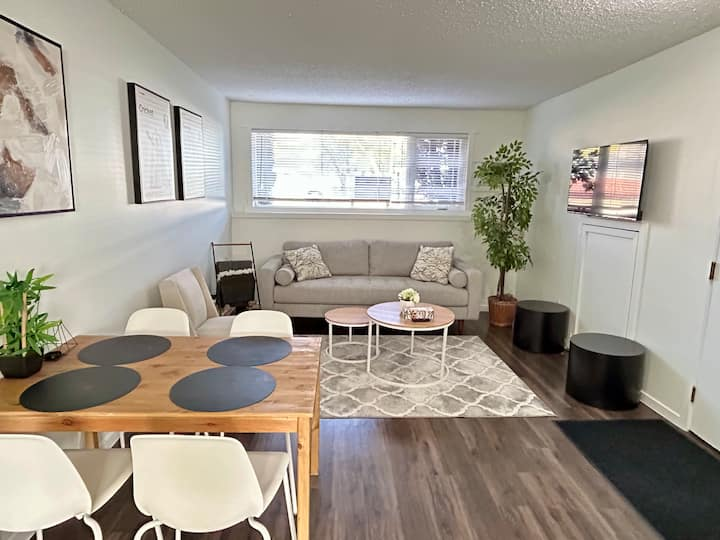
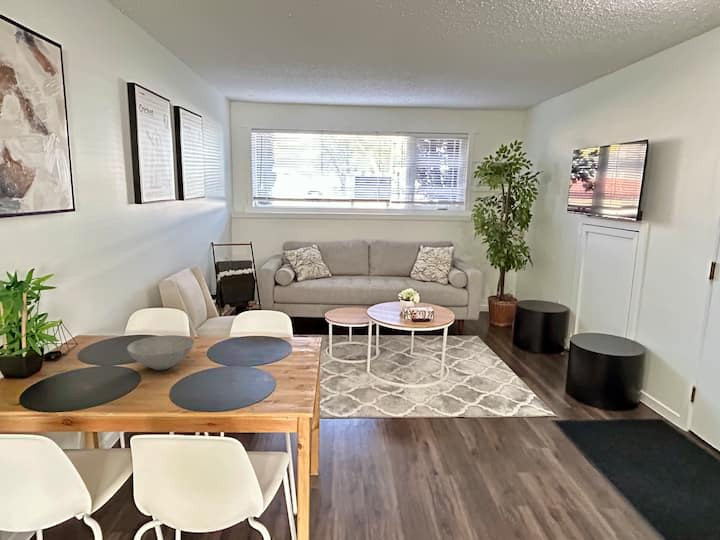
+ bowl [126,334,195,371]
